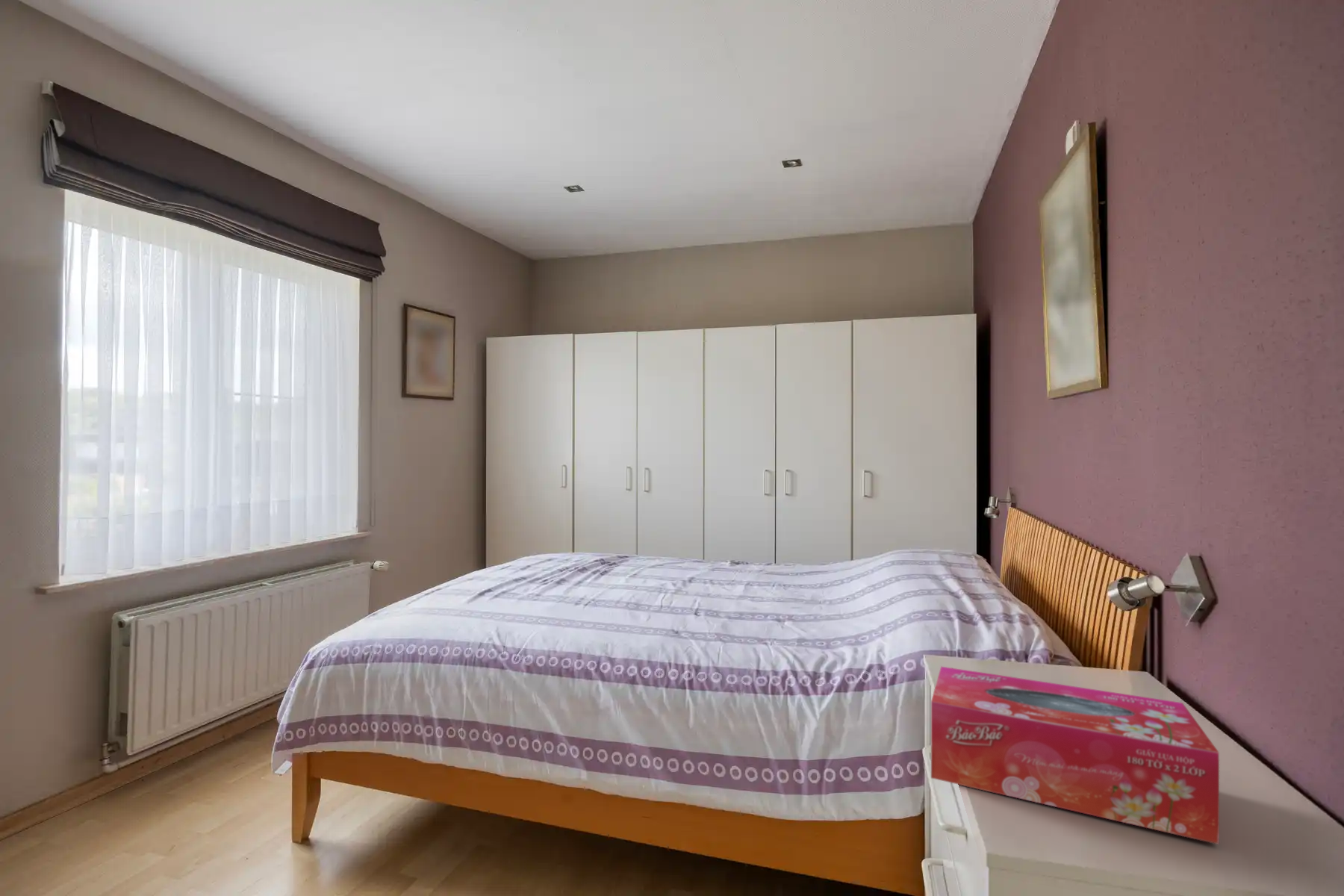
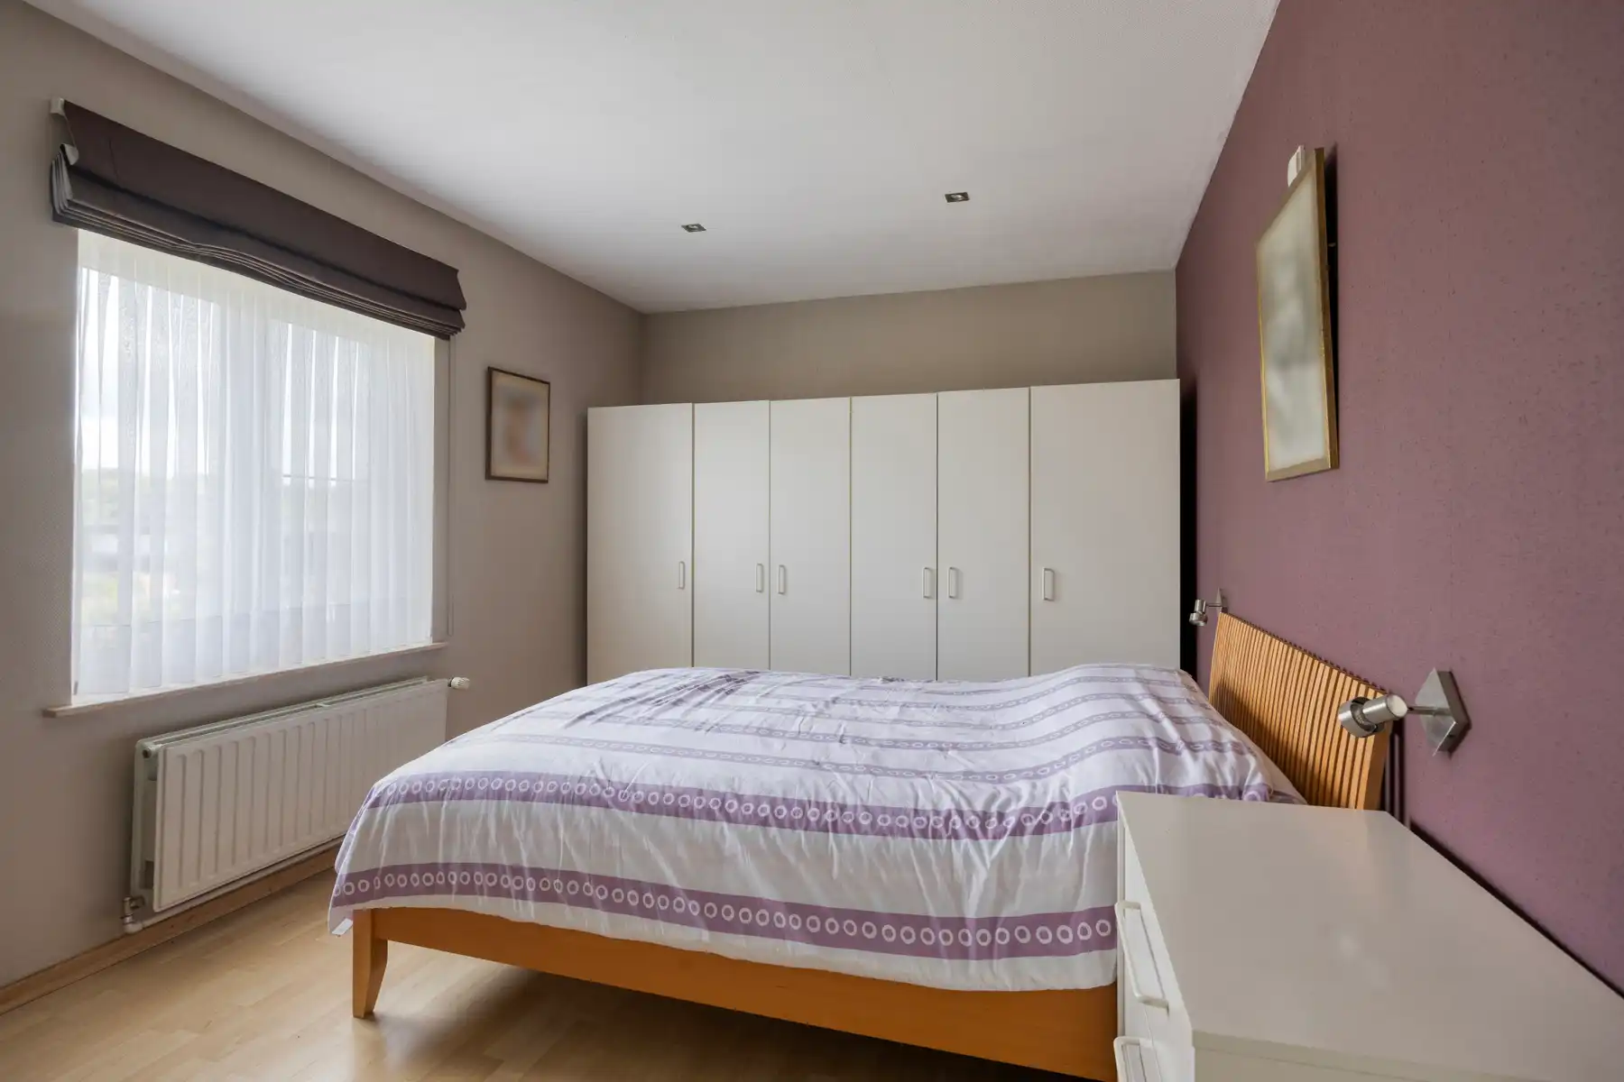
- tissue box [930,665,1220,845]
